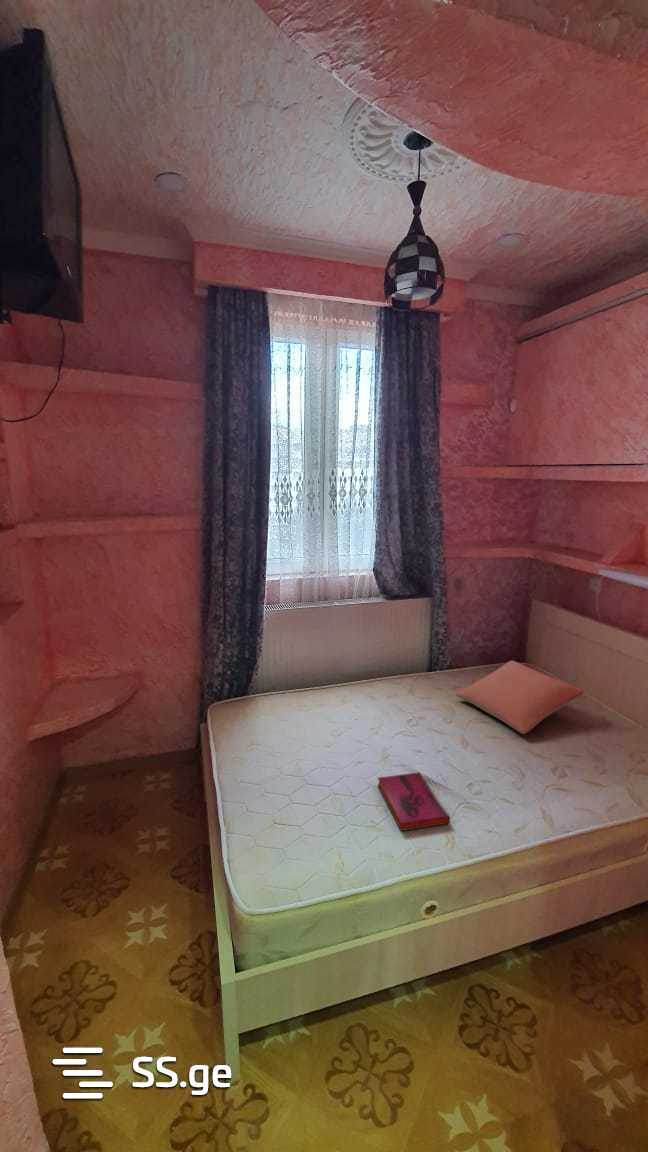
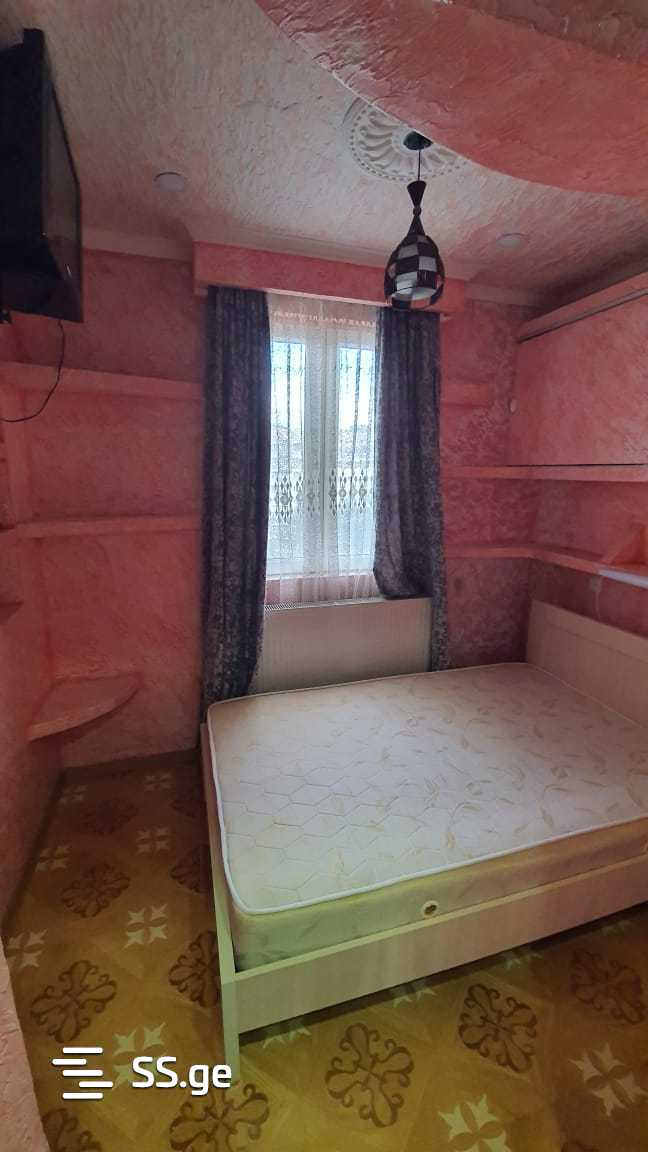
- hardback book [376,771,451,832]
- pillow [455,660,586,735]
